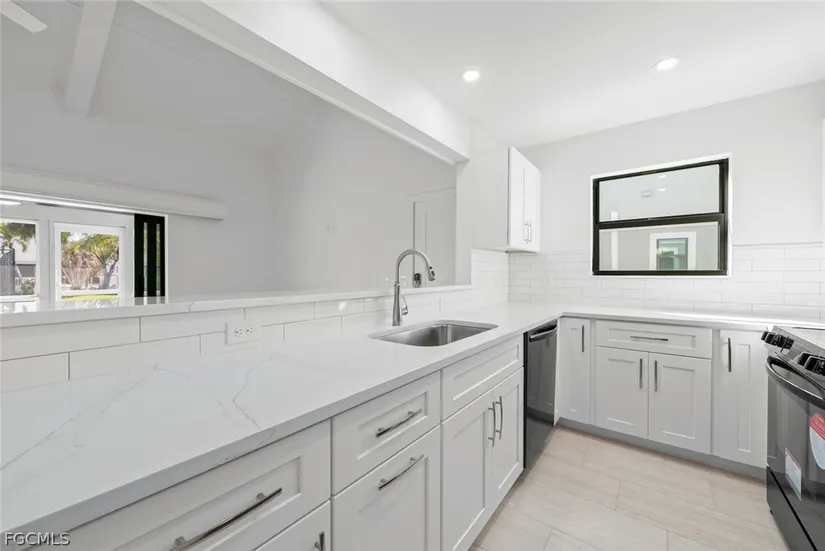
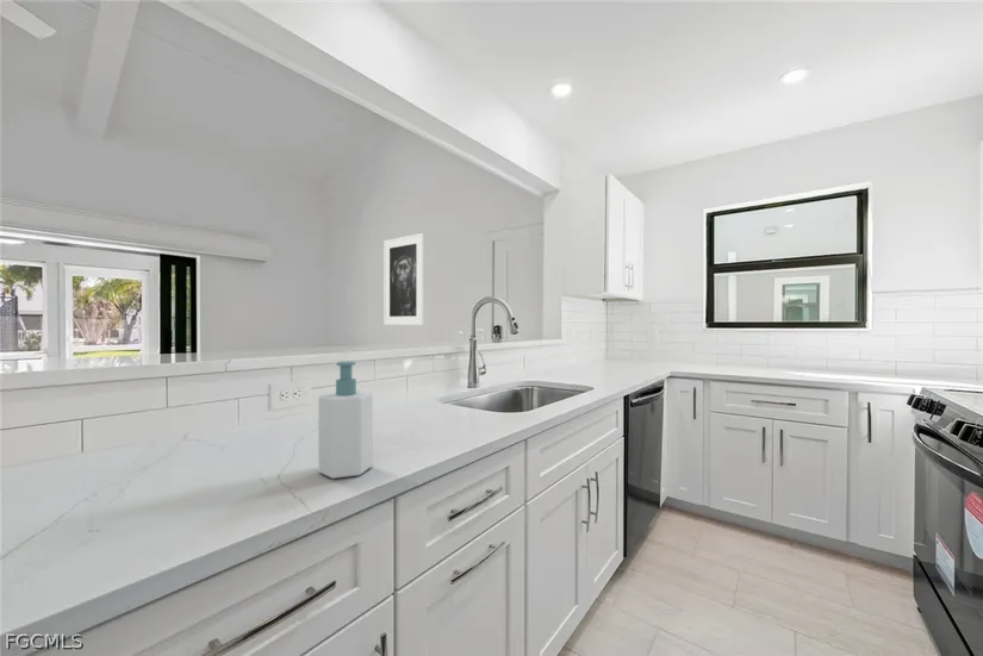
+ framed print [382,232,425,326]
+ soap bottle [317,361,374,480]
